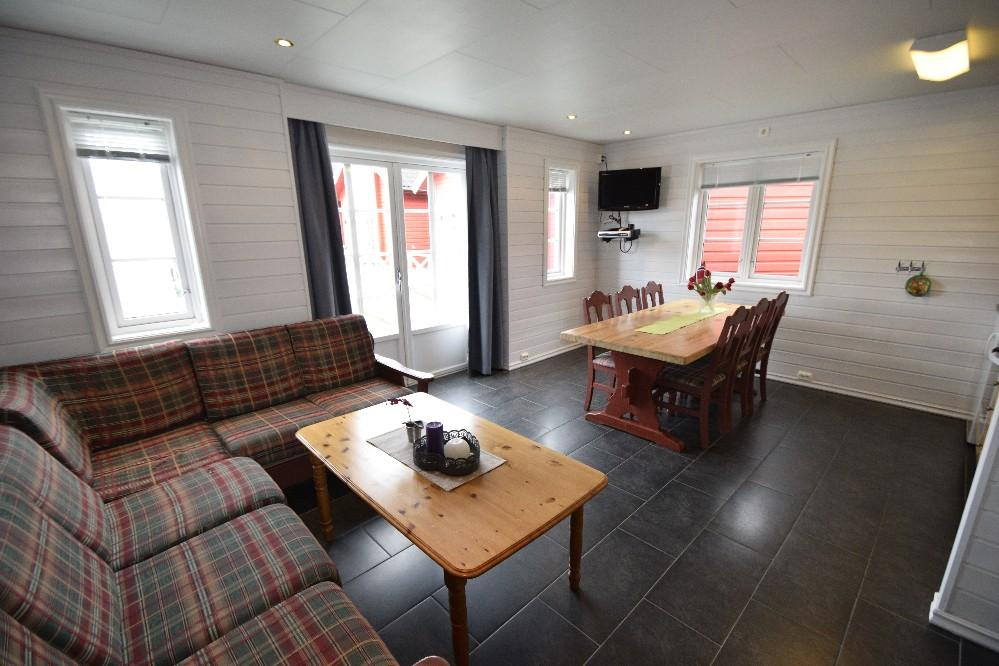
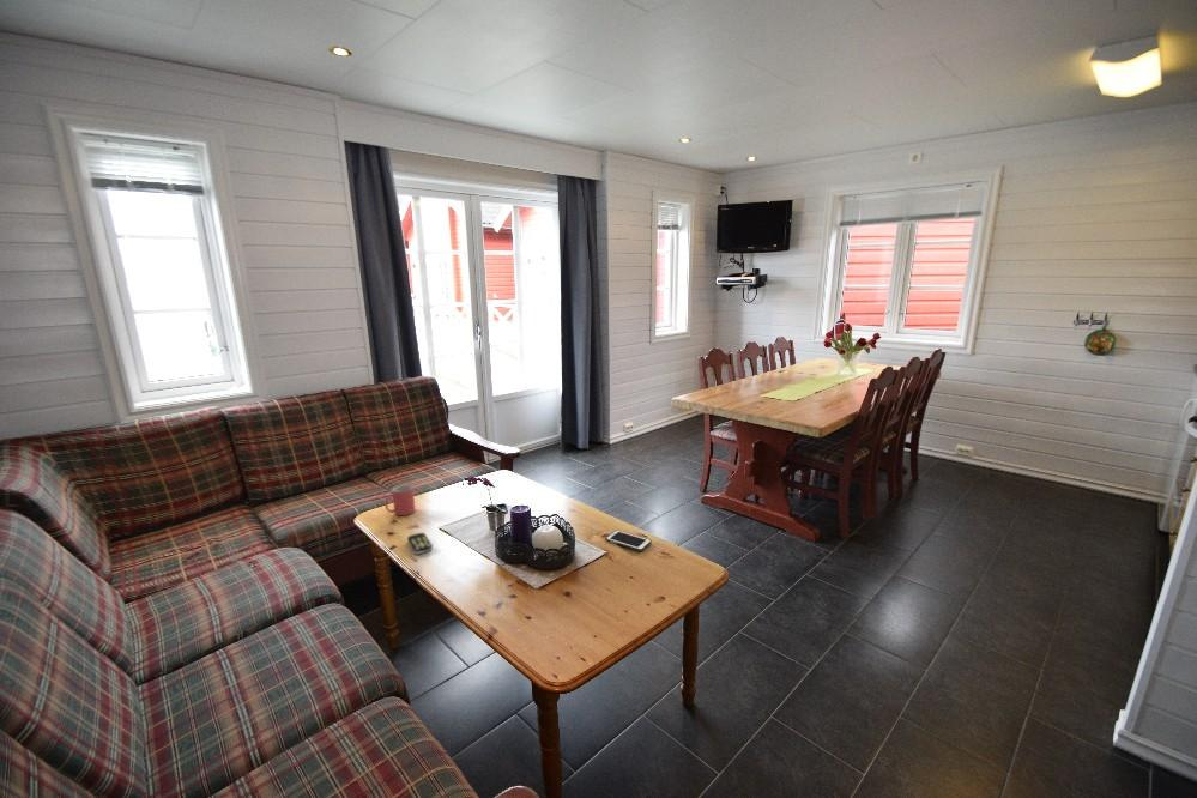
+ cell phone [605,528,653,552]
+ remote control [406,532,434,556]
+ mug [383,484,416,516]
